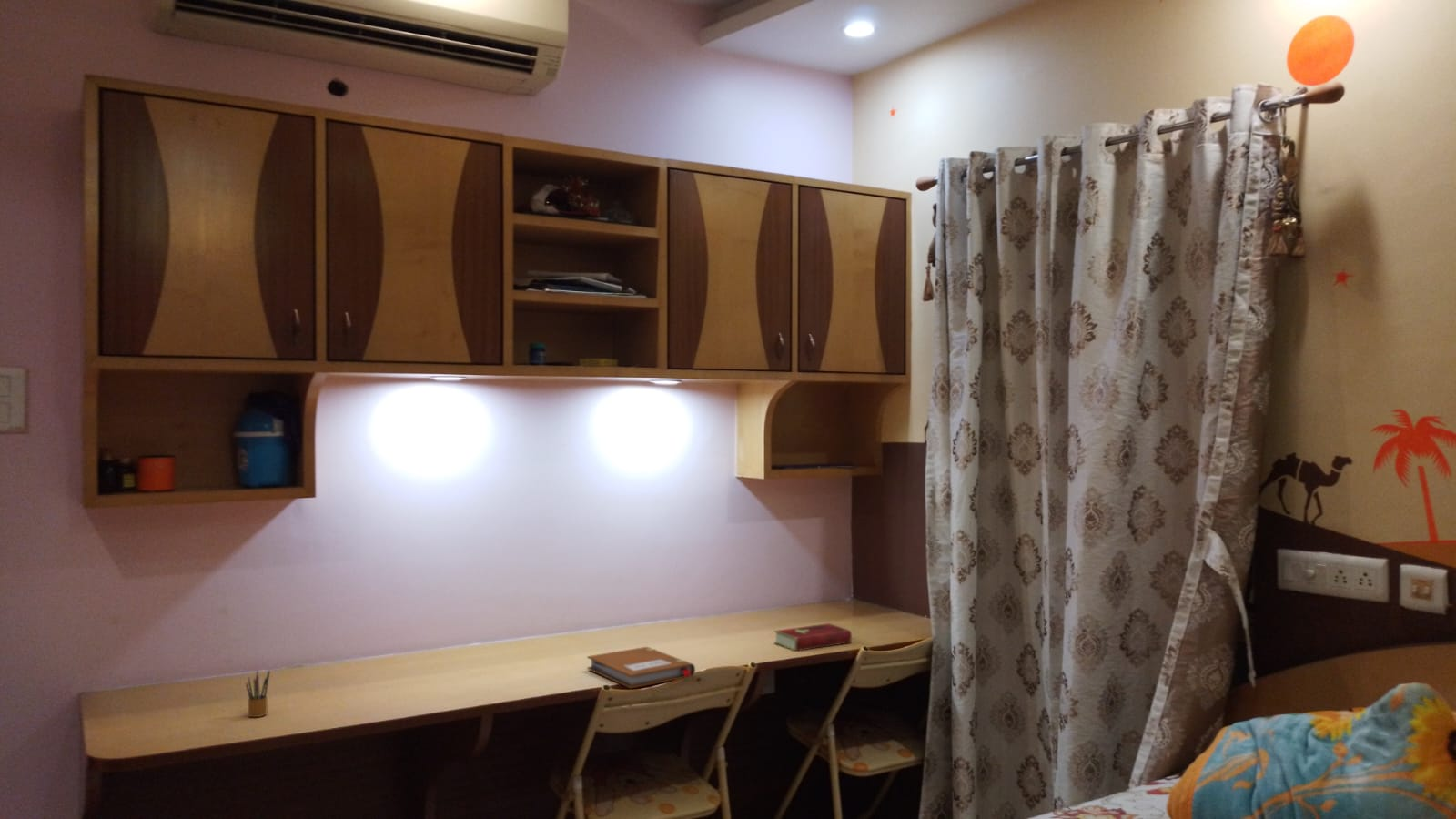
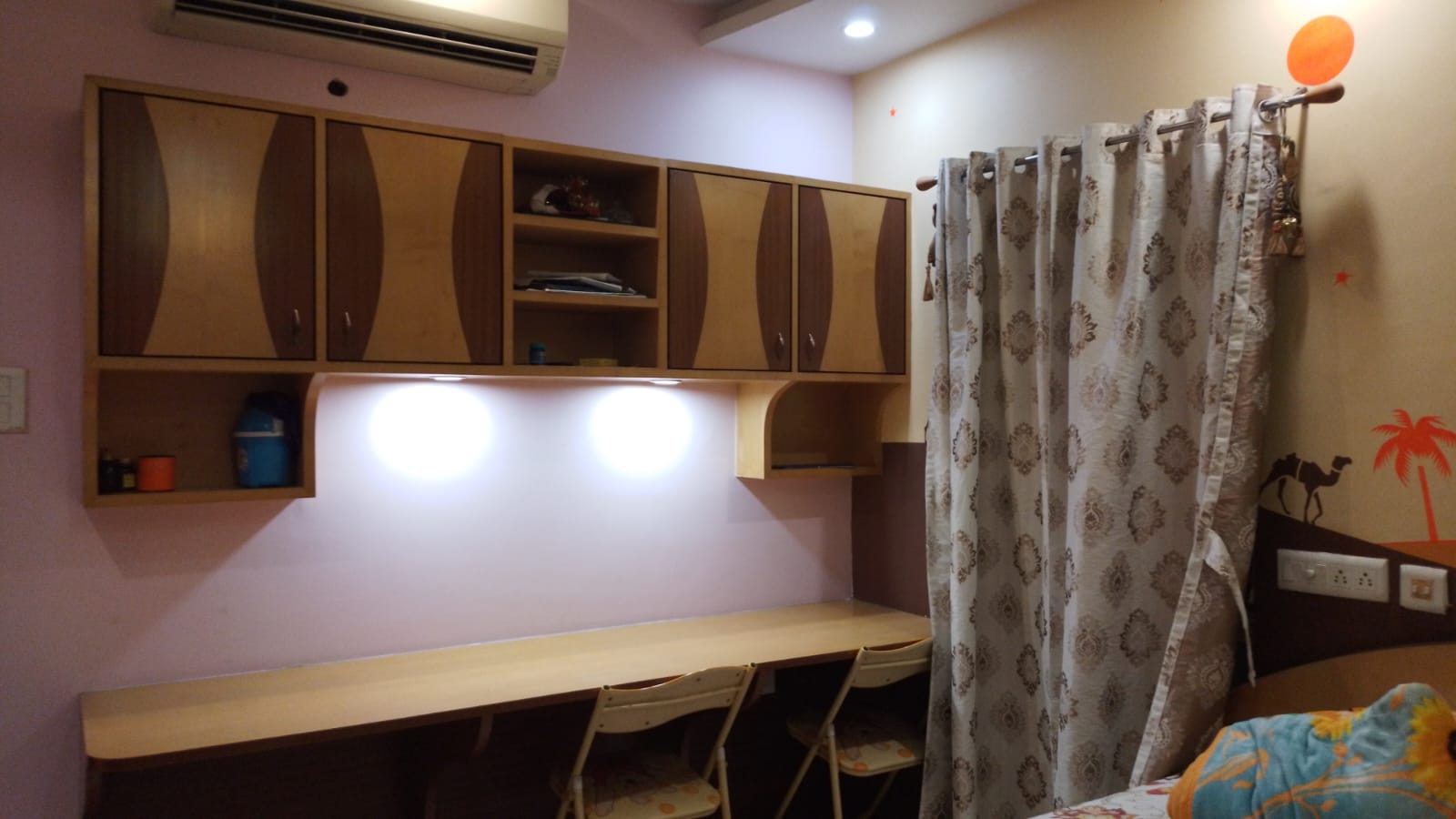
- notebook [586,646,696,690]
- hardcover book [773,622,853,652]
- pencil box [245,669,271,718]
